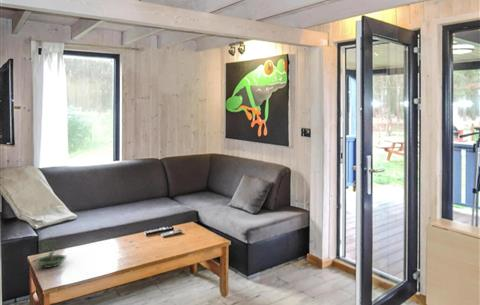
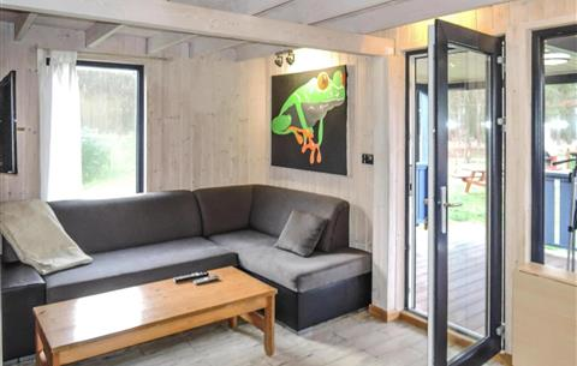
- terrarium [34,236,68,269]
